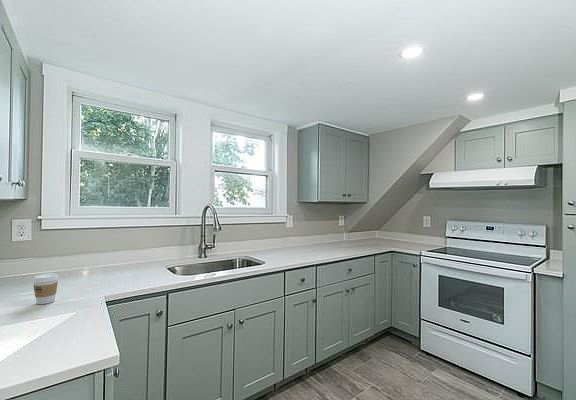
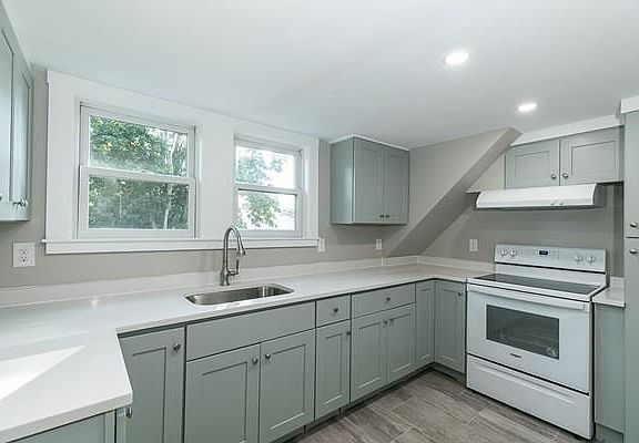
- coffee cup [32,272,59,305]
